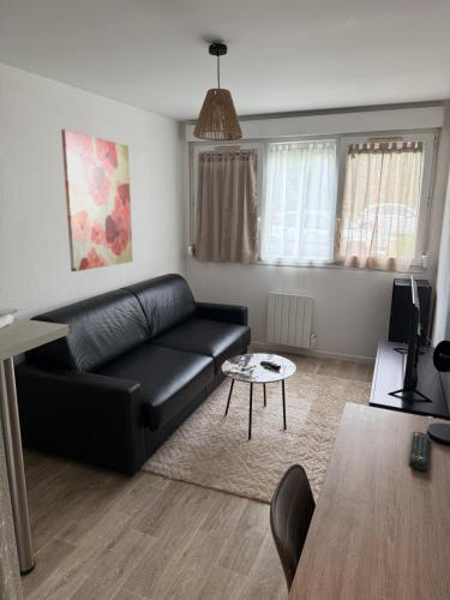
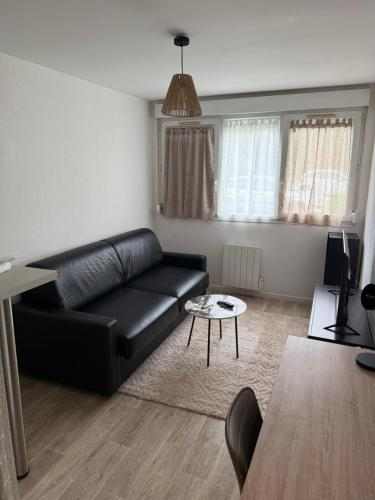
- remote control [408,431,431,473]
- wall art [60,128,134,272]
